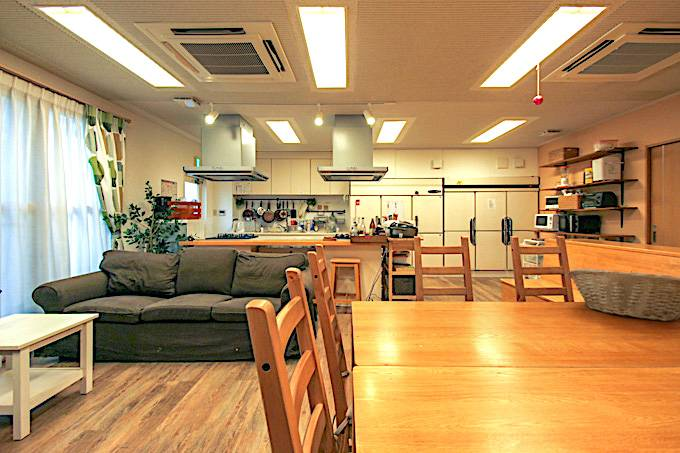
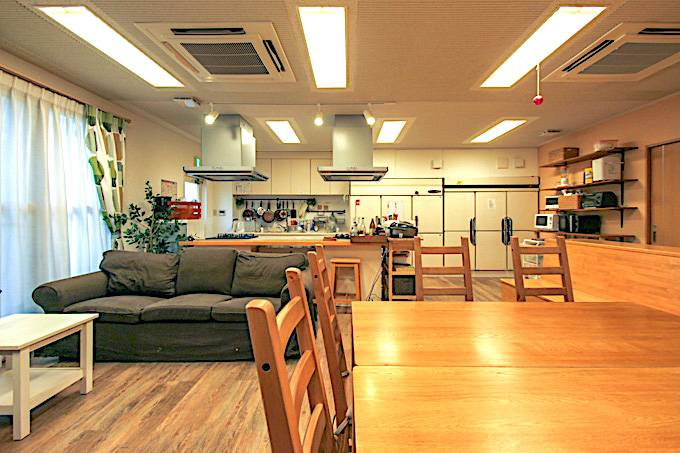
- fruit basket [567,267,680,322]
